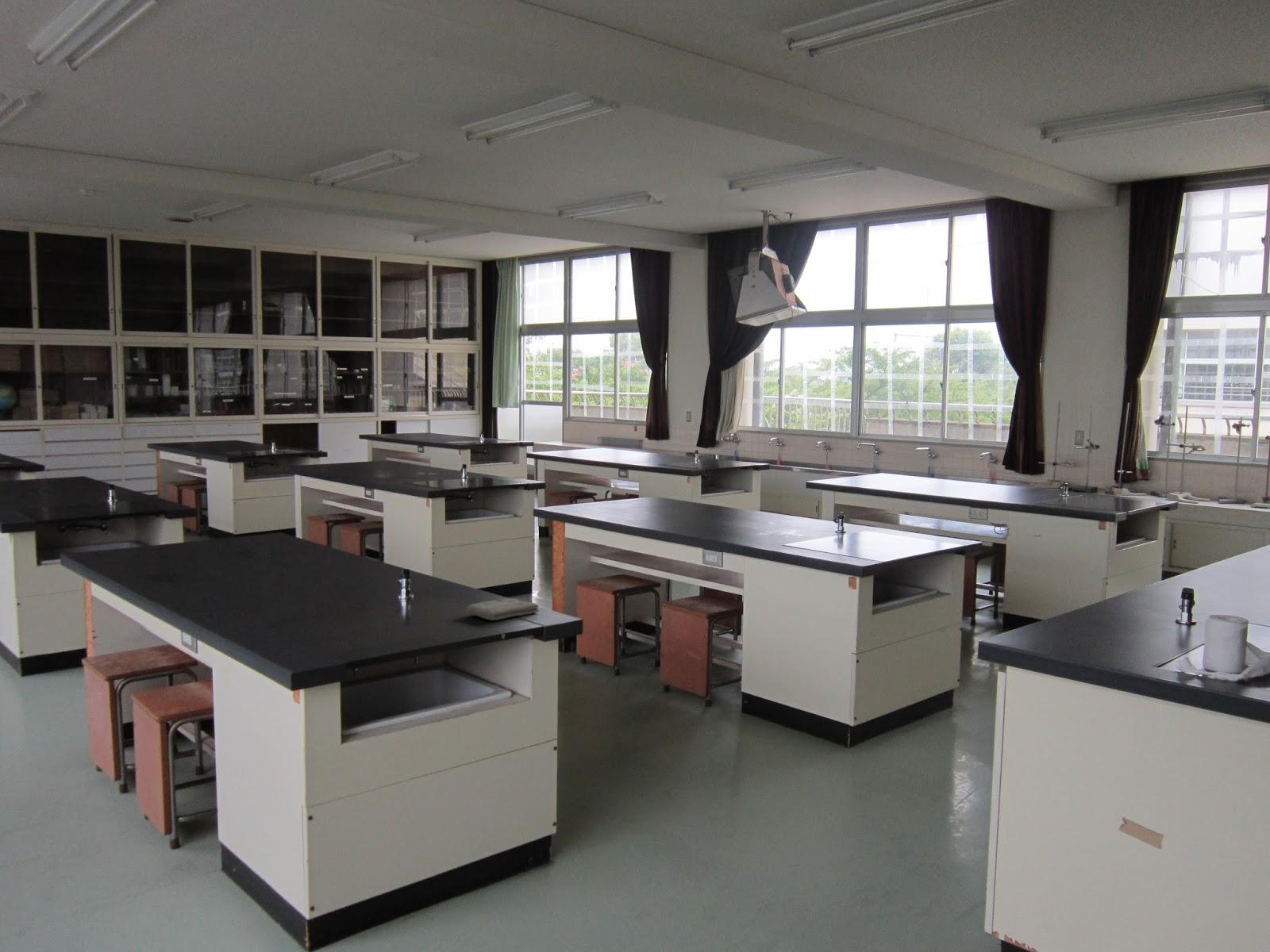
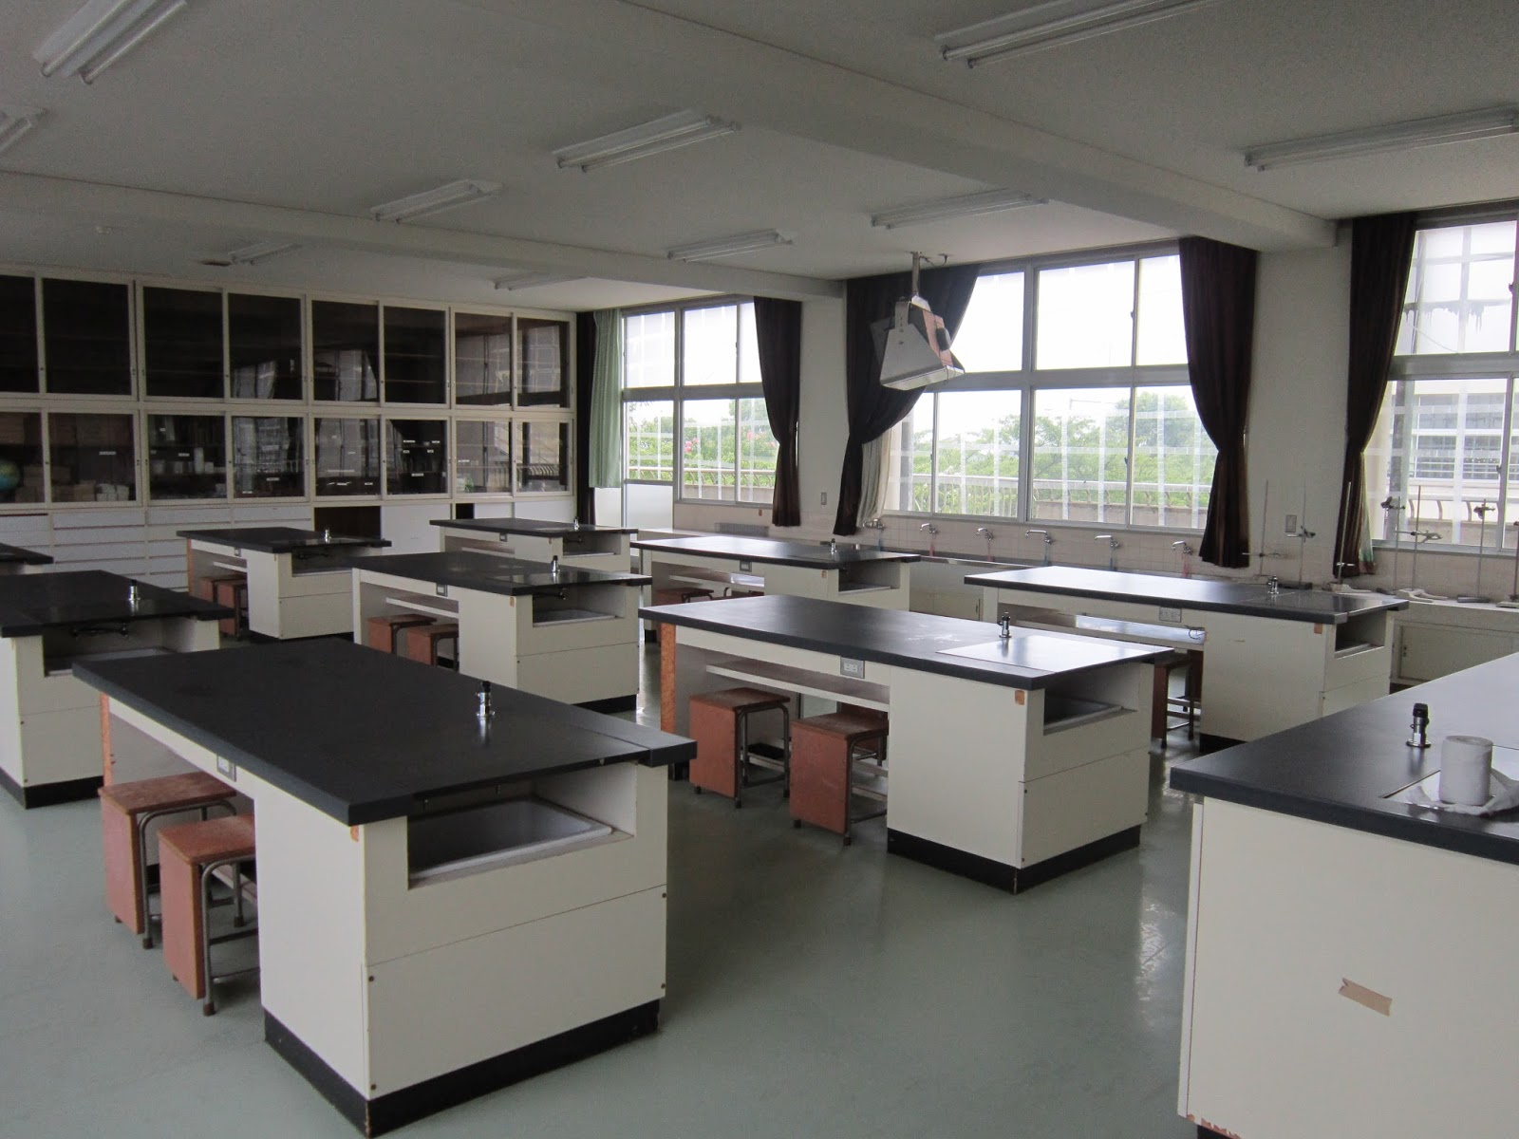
- washcloth [465,597,540,621]
